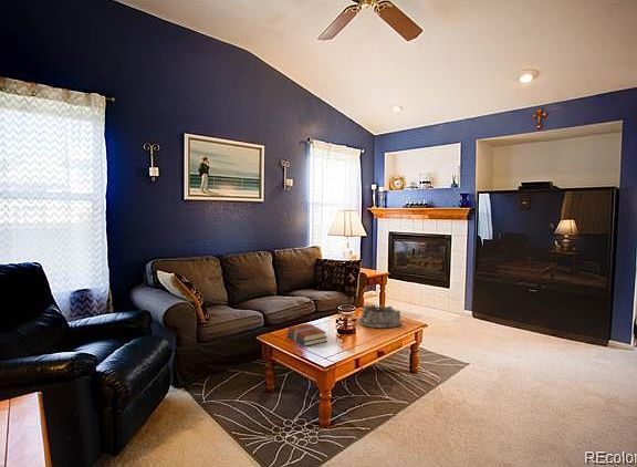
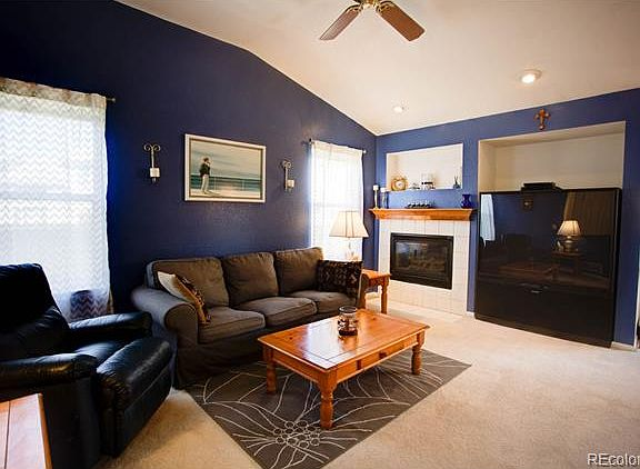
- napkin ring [357,303,403,329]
- books [286,323,328,347]
